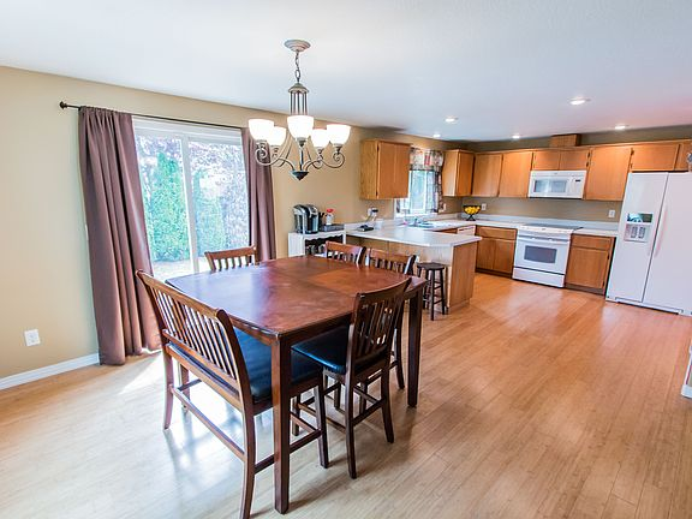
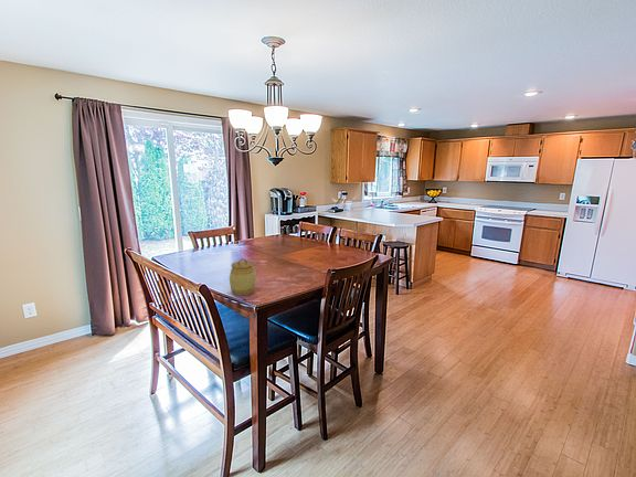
+ jar [229,257,257,296]
